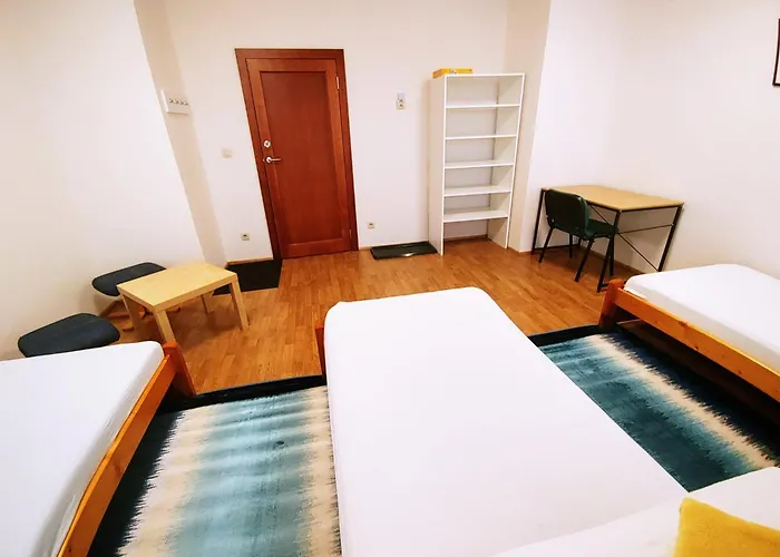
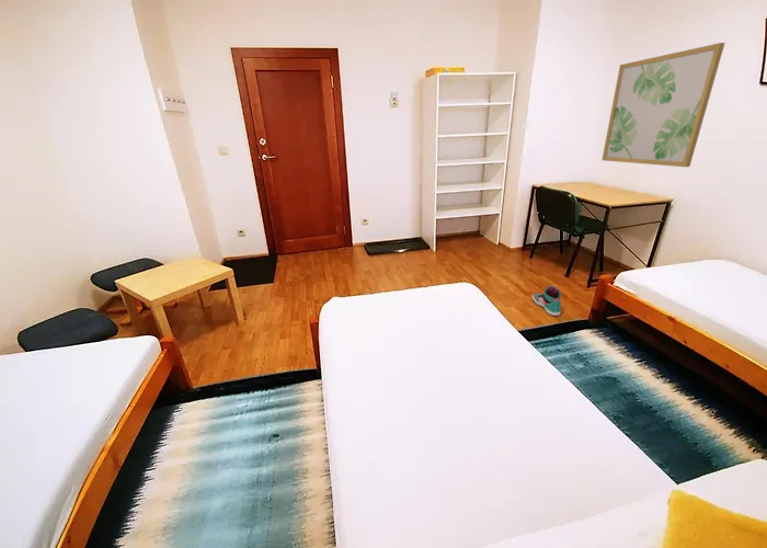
+ sneaker [531,285,562,317]
+ wall art [600,42,726,168]
